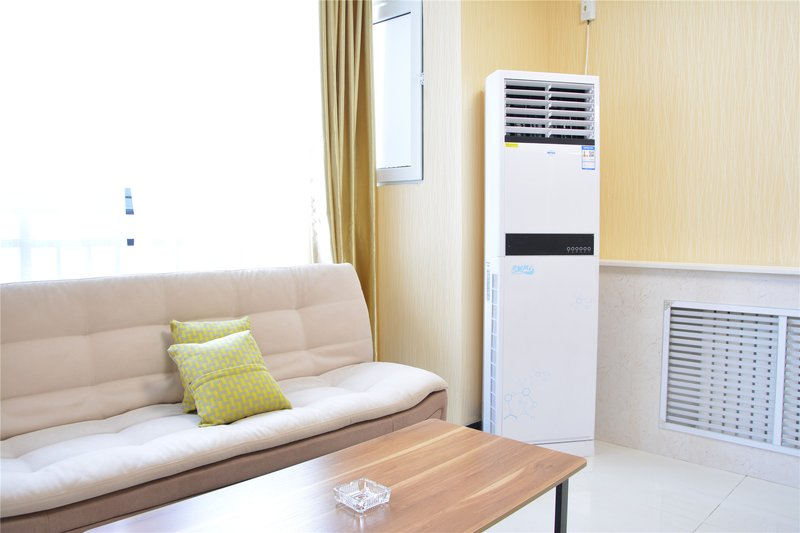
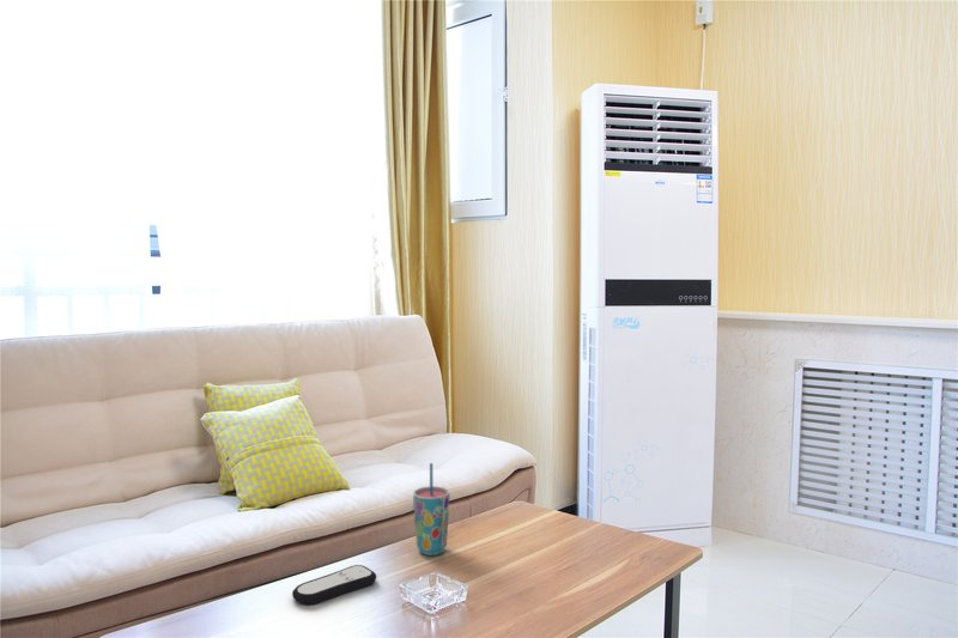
+ cup [412,462,450,557]
+ remote control [291,564,377,606]
